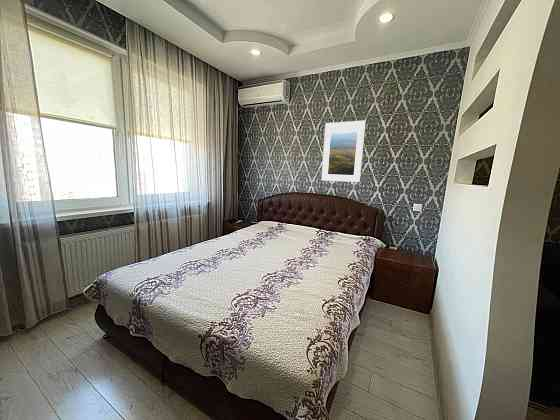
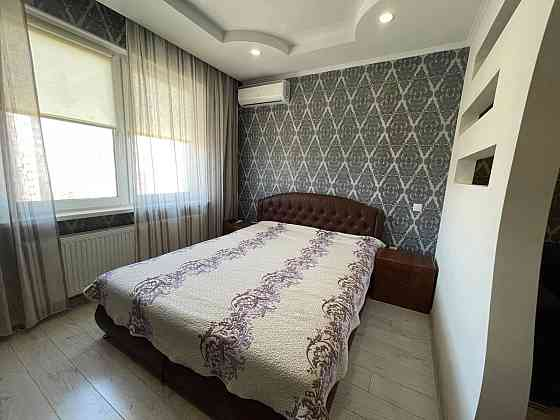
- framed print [321,119,367,183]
